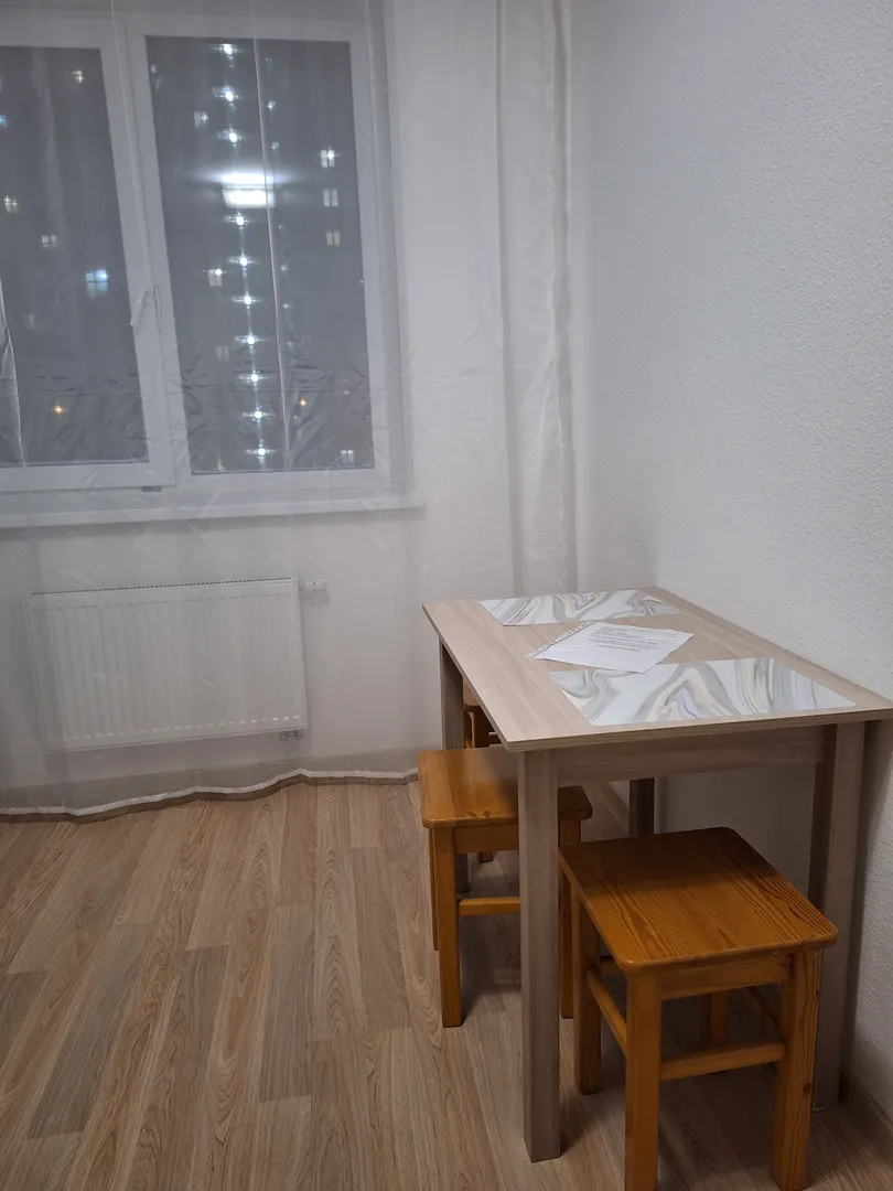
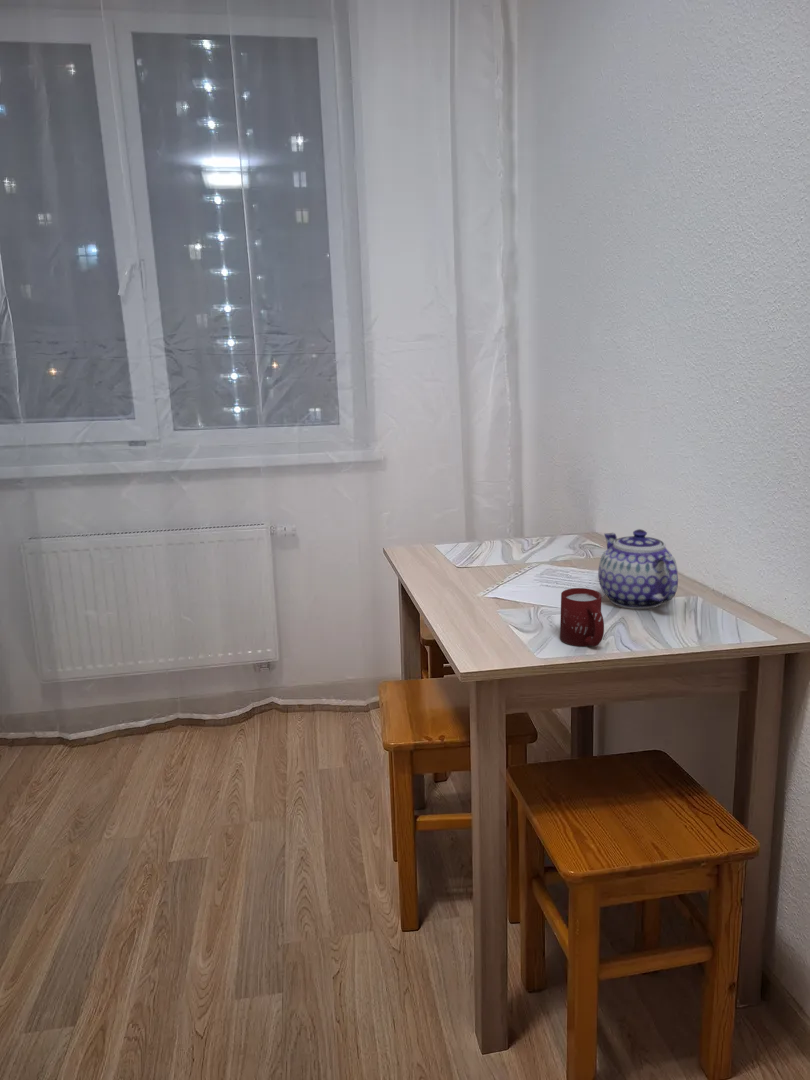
+ teapot [597,528,679,610]
+ cup [559,587,605,647]
